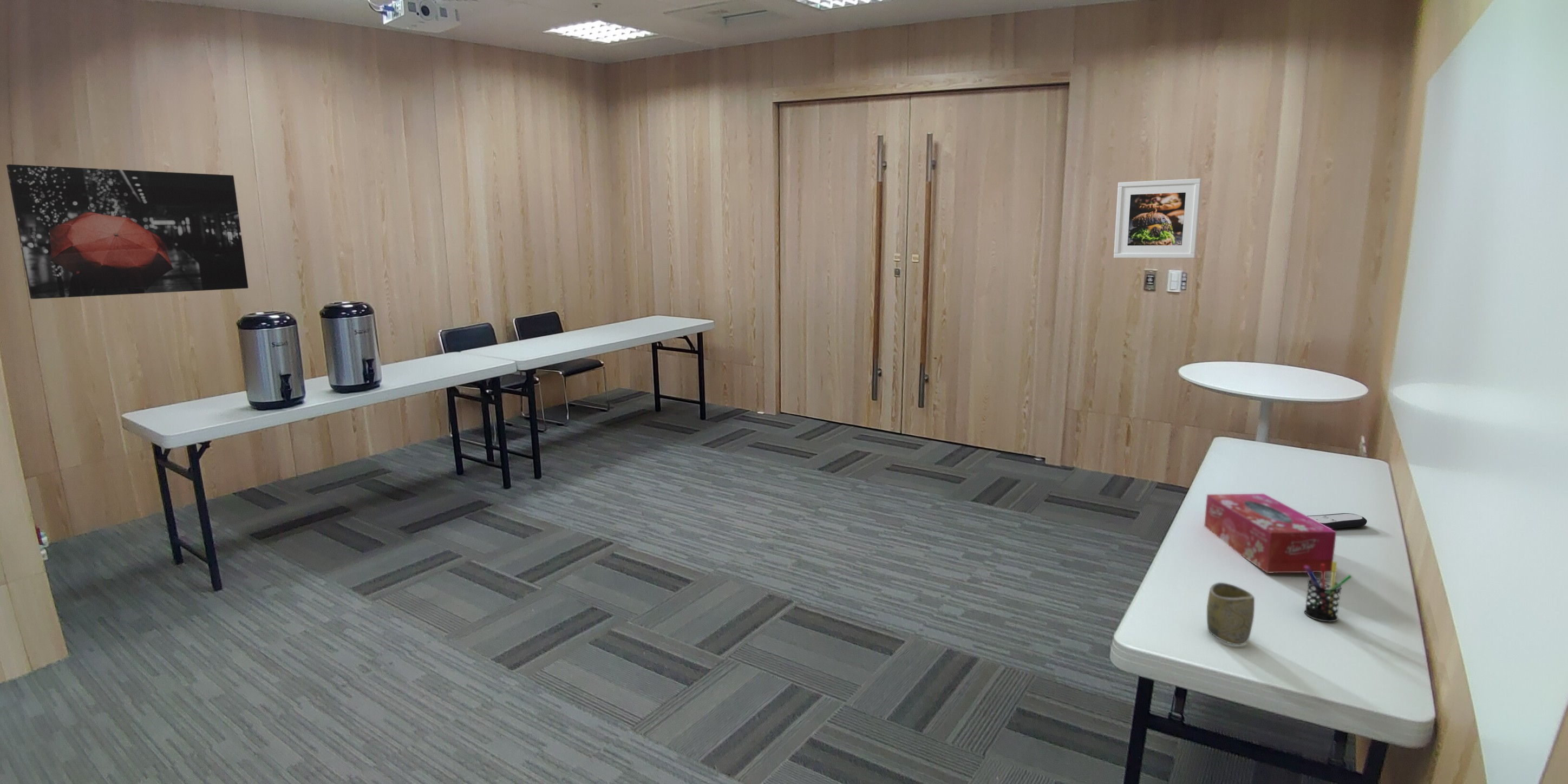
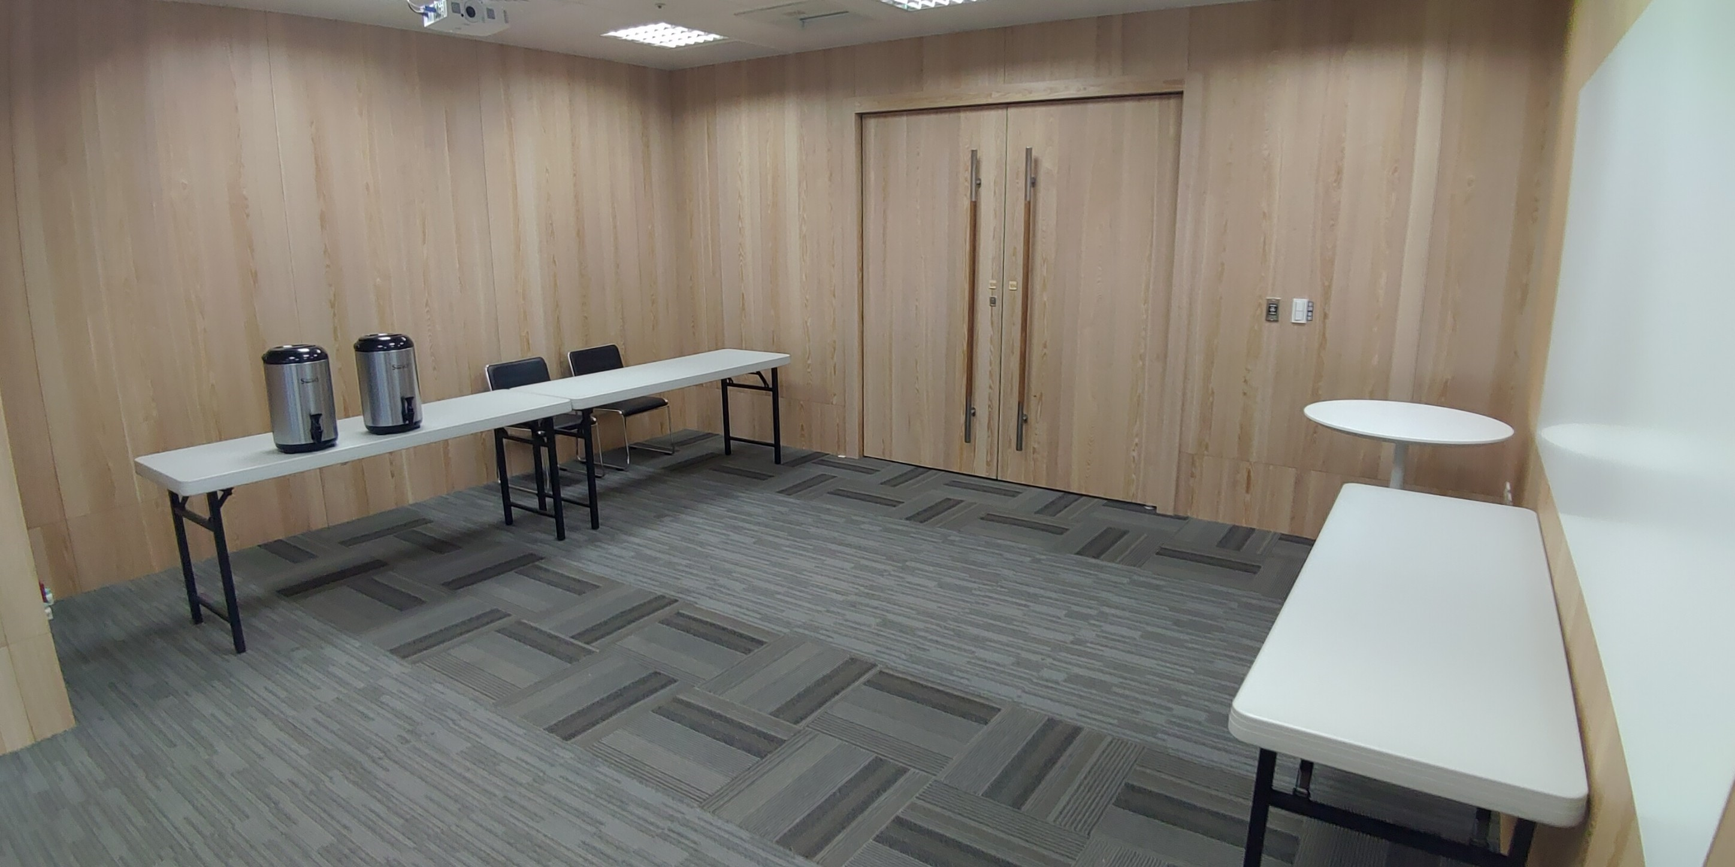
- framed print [1113,178,1202,259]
- remote control [1306,513,1368,530]
- pen holder [1304,561,1353,623]
- wall art [6,164,249,299]
- cup [1206,582,1255,645]
- tissue box [1204,493,1337,574]
